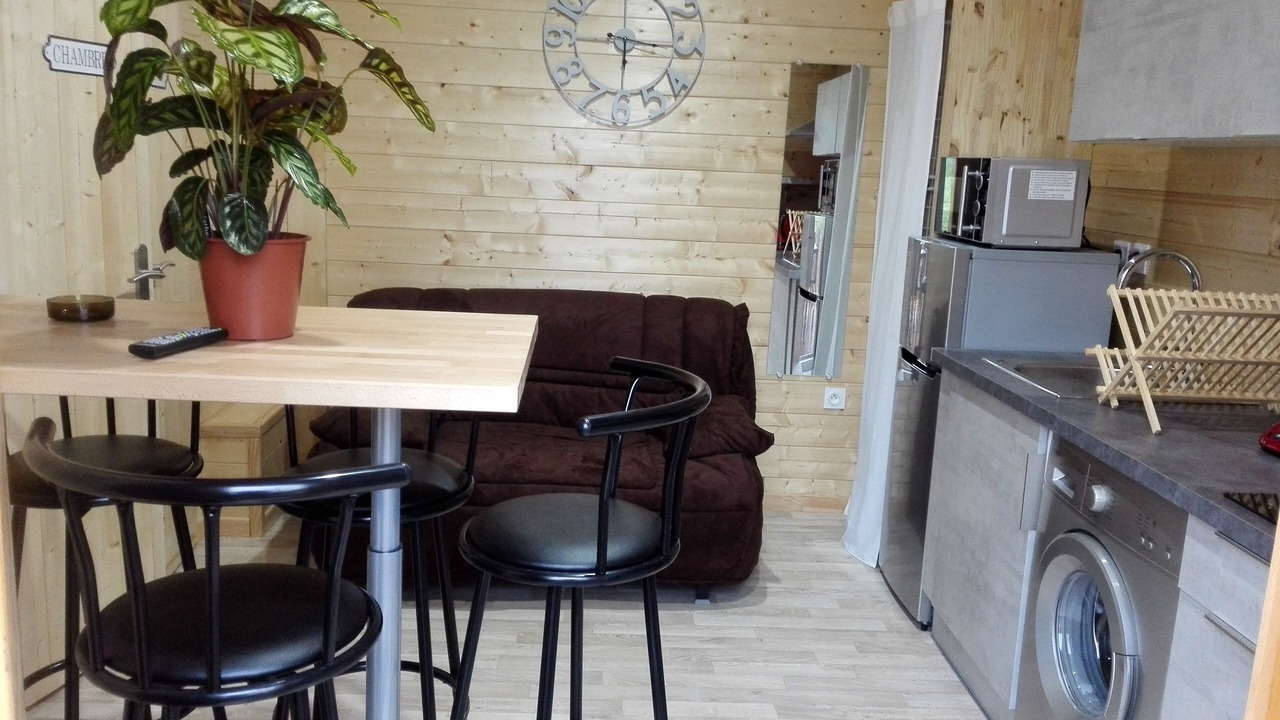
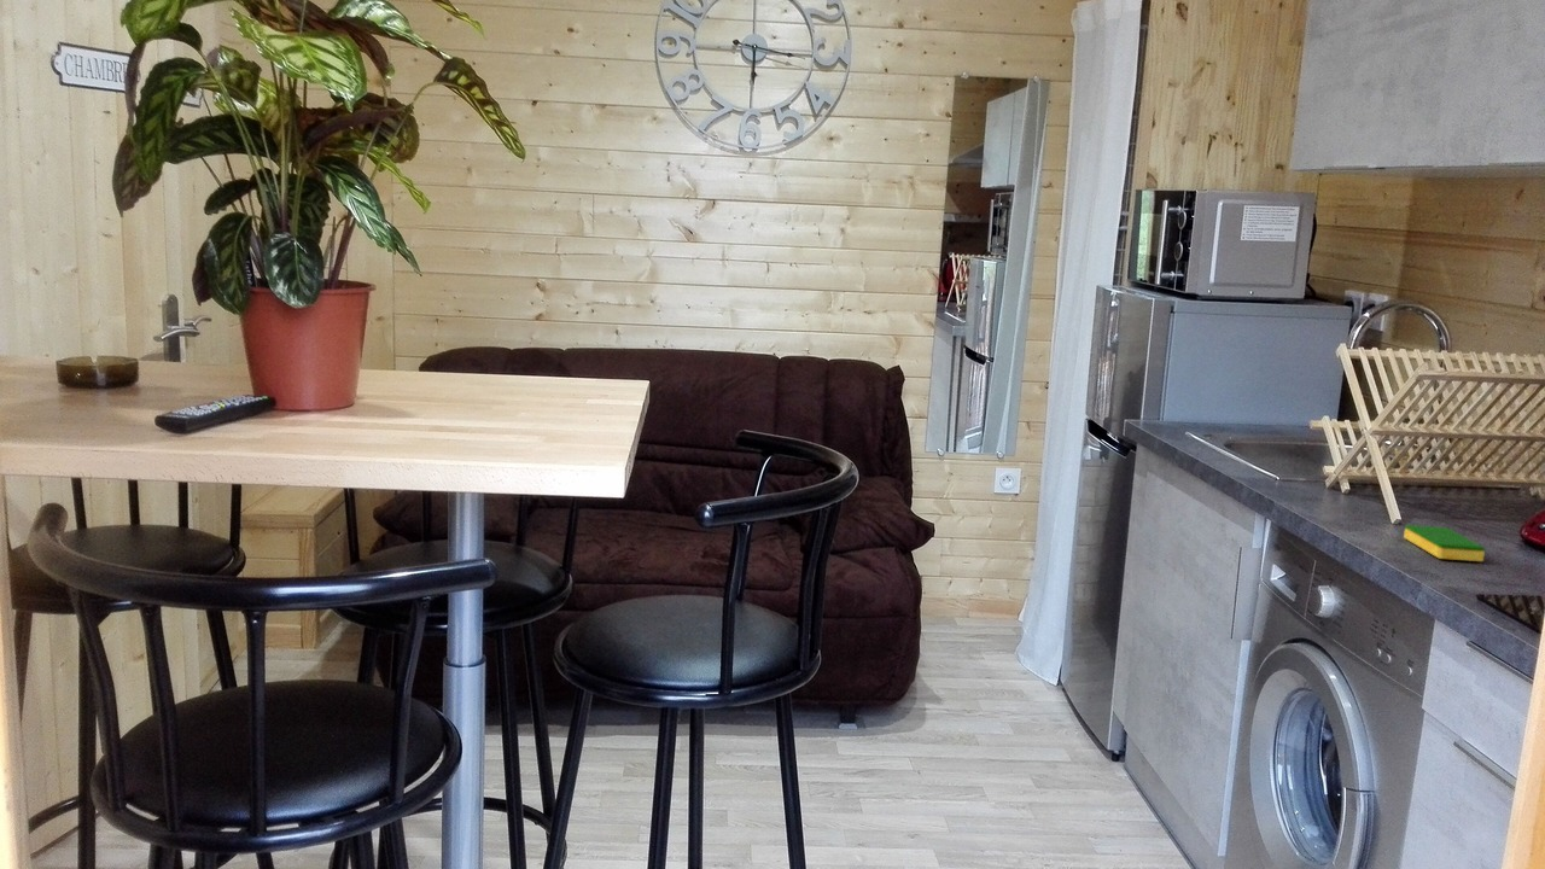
+ dish sponge [1403,524,1486,562]
